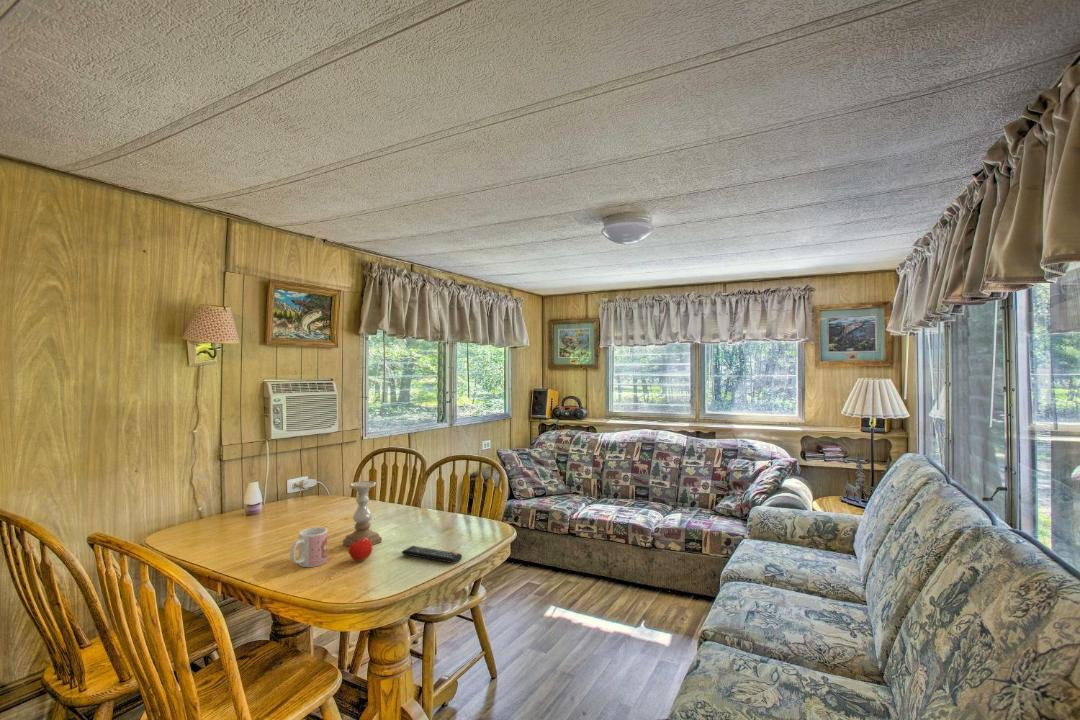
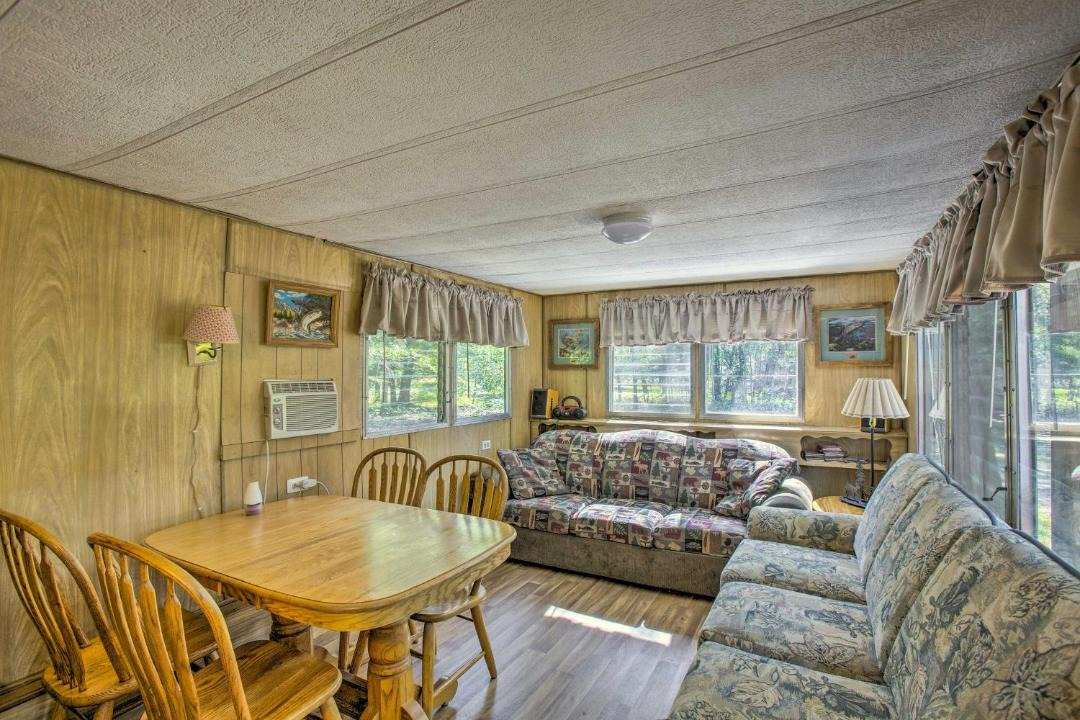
- fruit [347,537,373,562]
- mug [289,526,328,568]
- candle holder [342,480,383,547]
- remote control [401,545,463,564]
